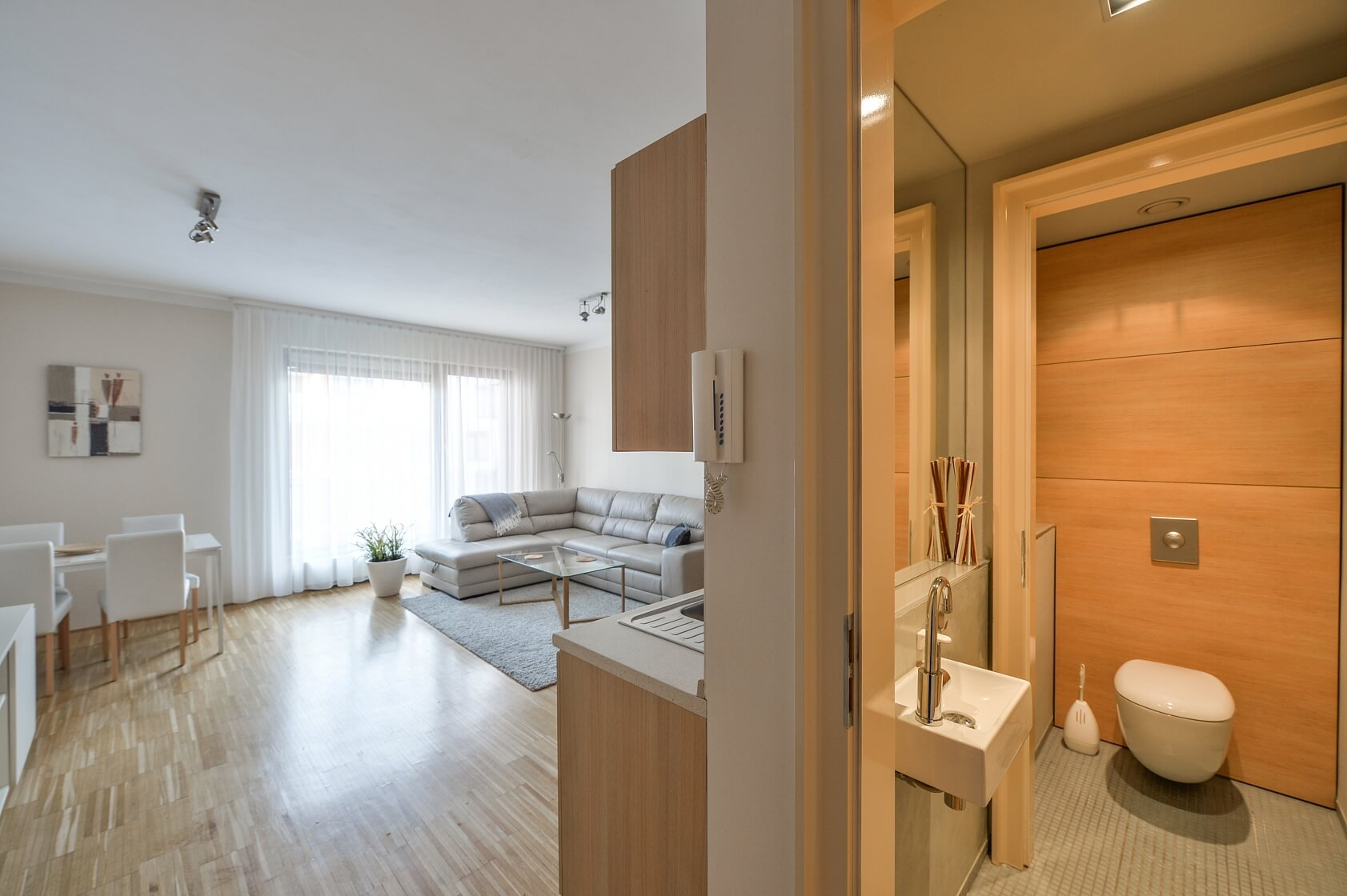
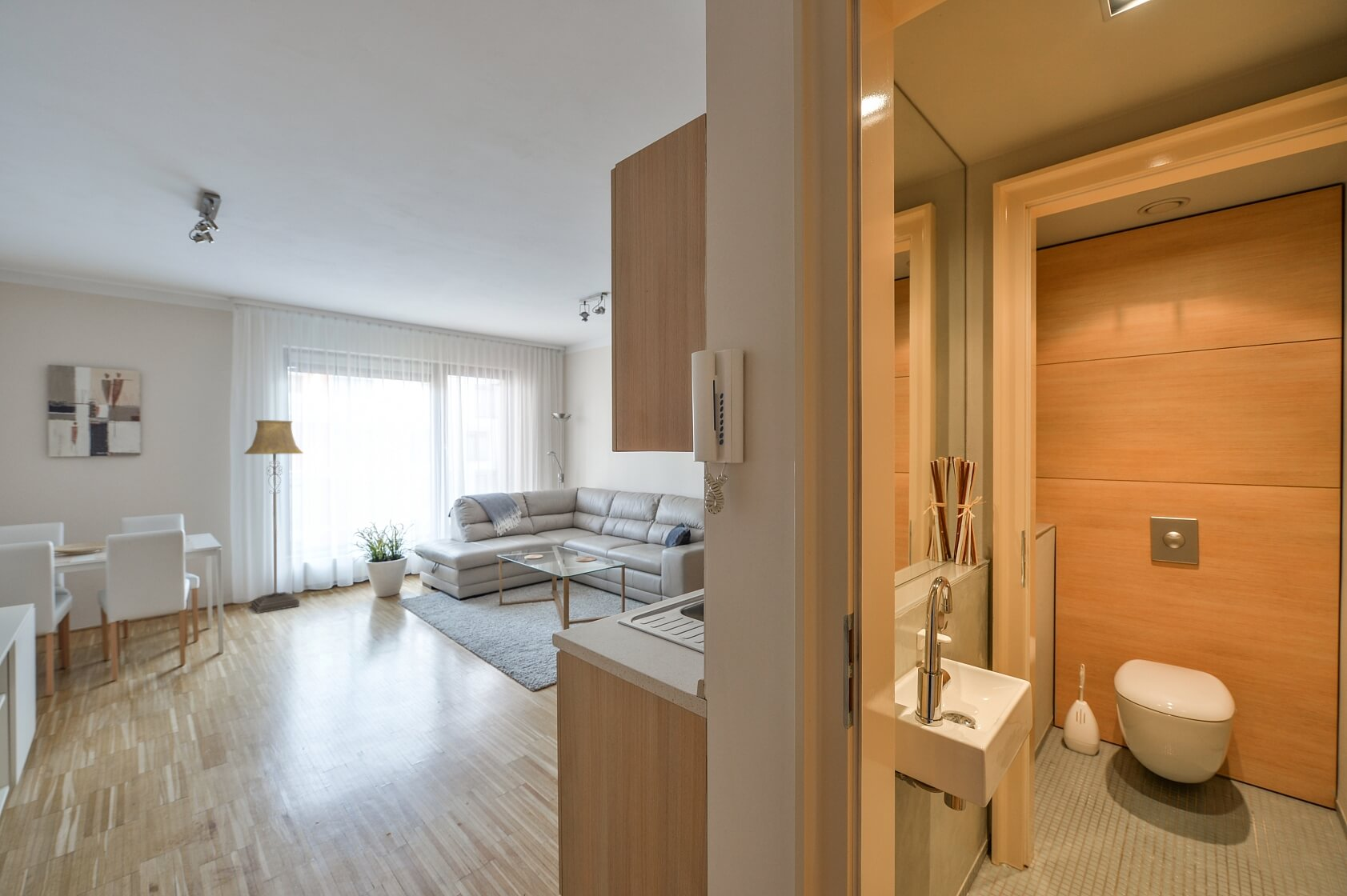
+ floor lamp [243,419,304,614]
